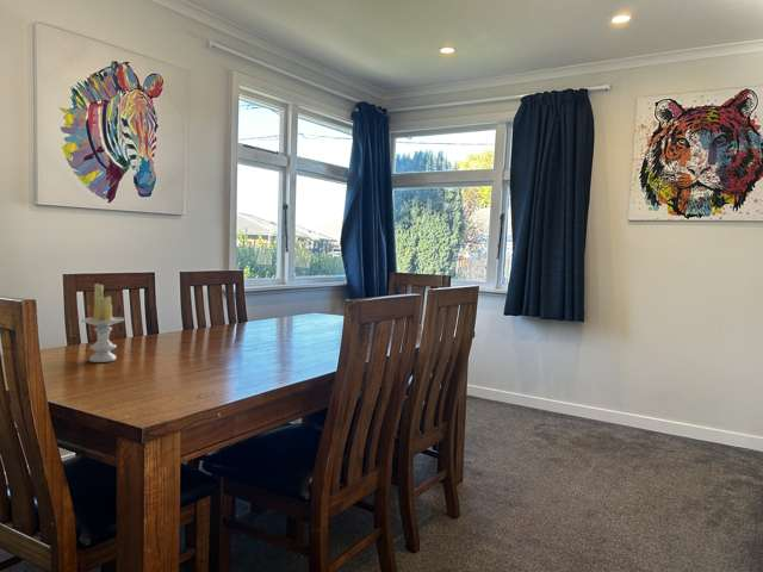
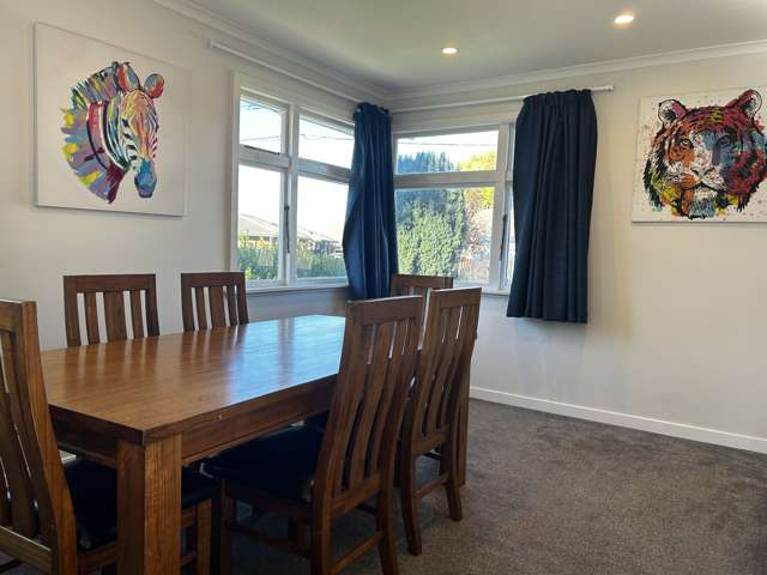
- candle [80,282,125,363]
